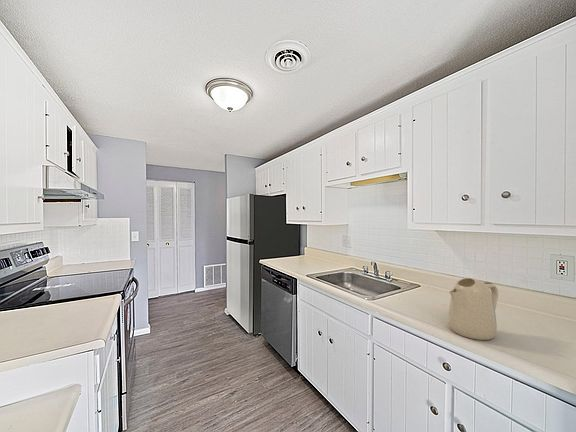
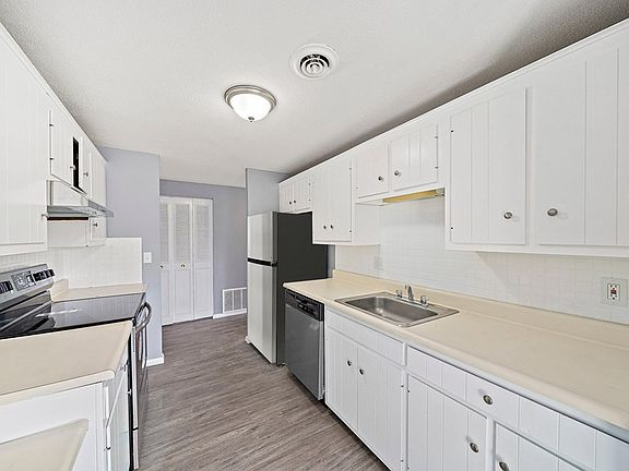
- kettle [447,277,499,341]
